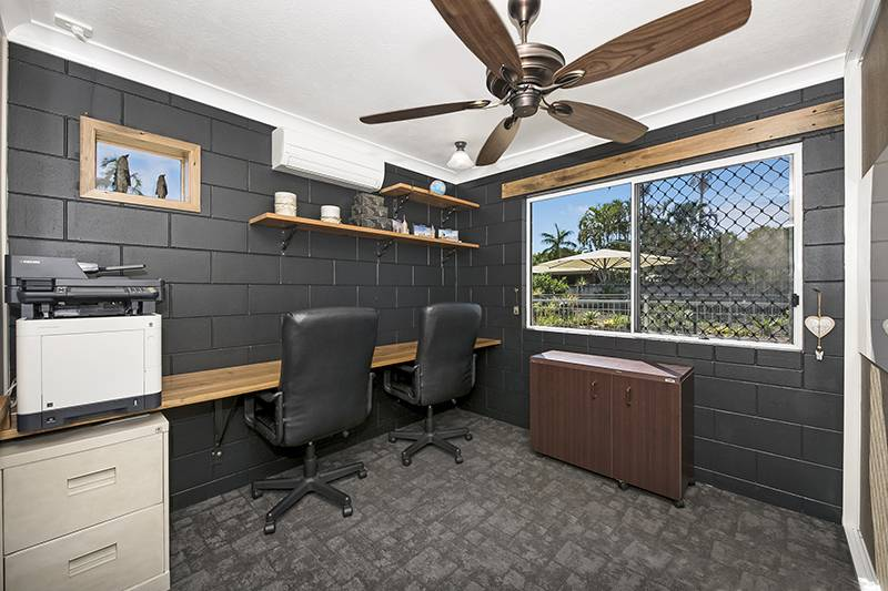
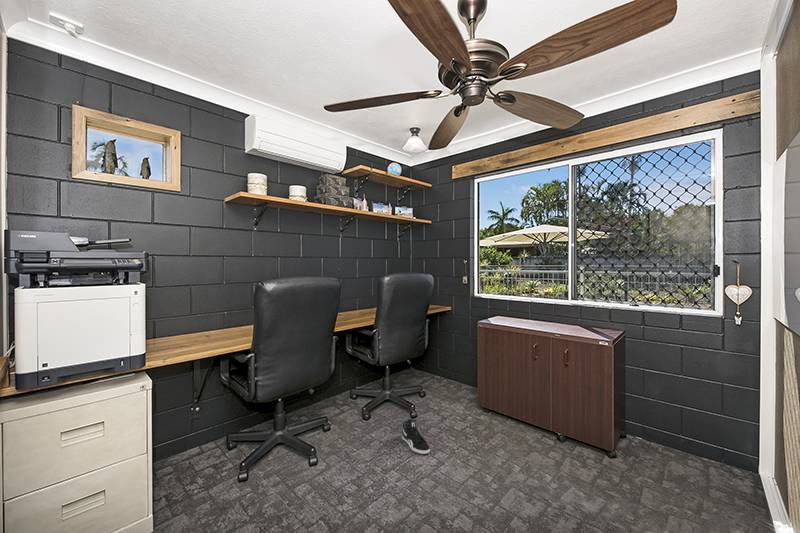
+ sneaker [401,418,431,455]
